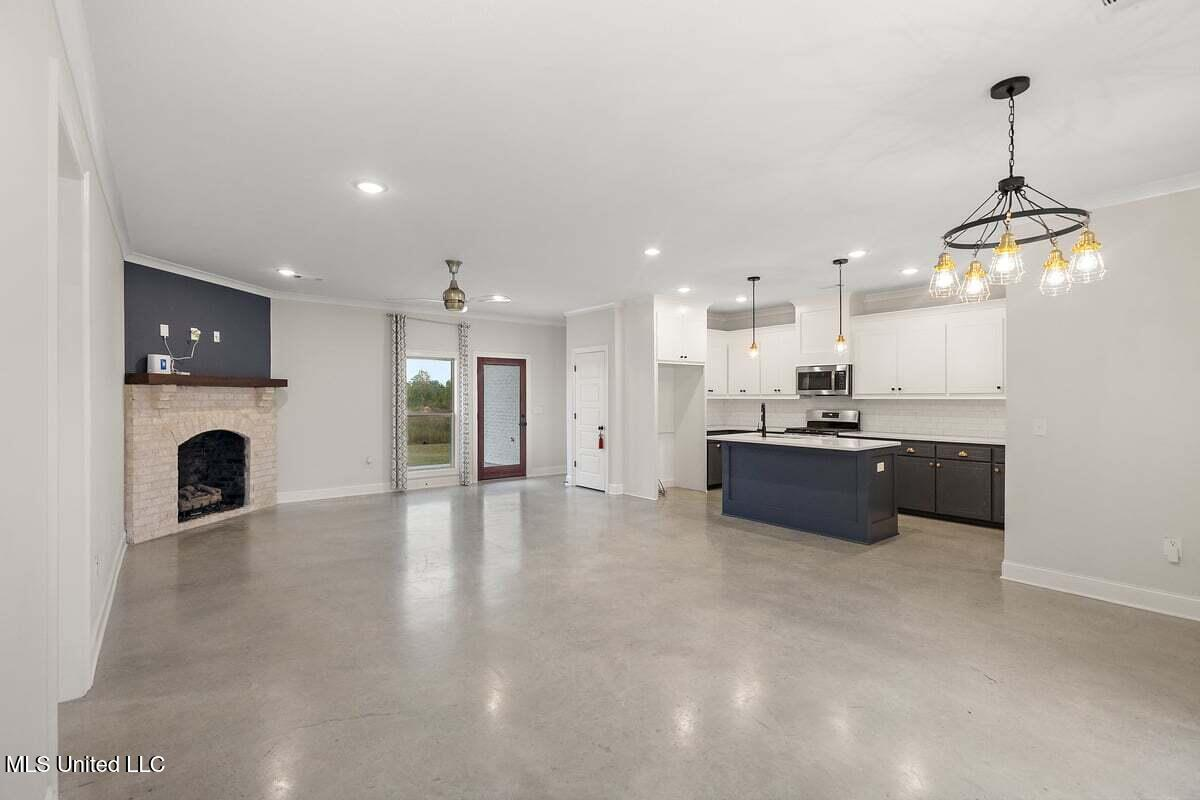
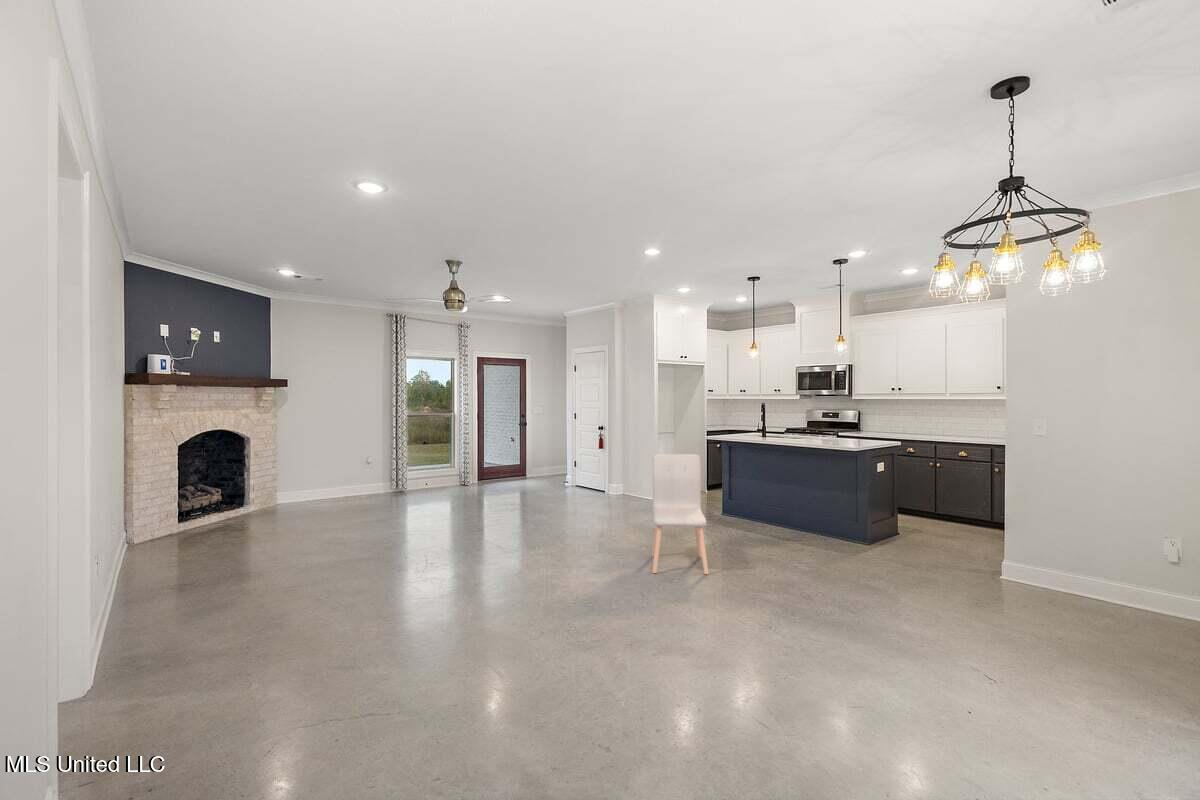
+ chair [651,453,710,575]
